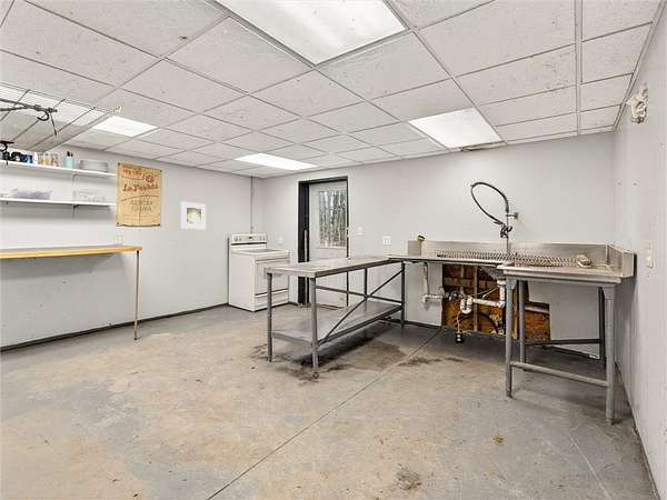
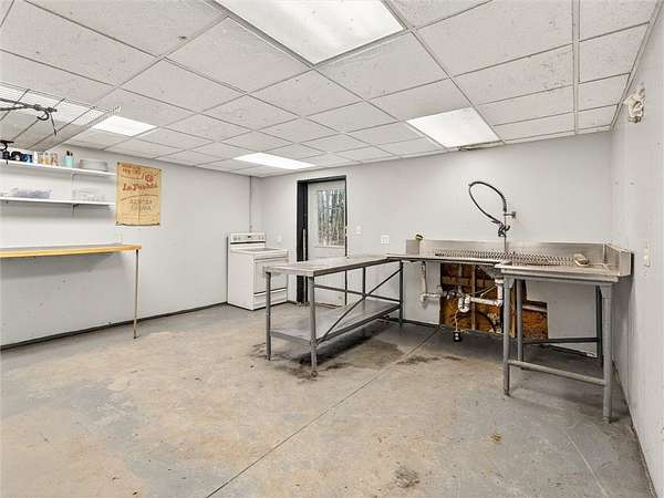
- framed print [180,201,207,230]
